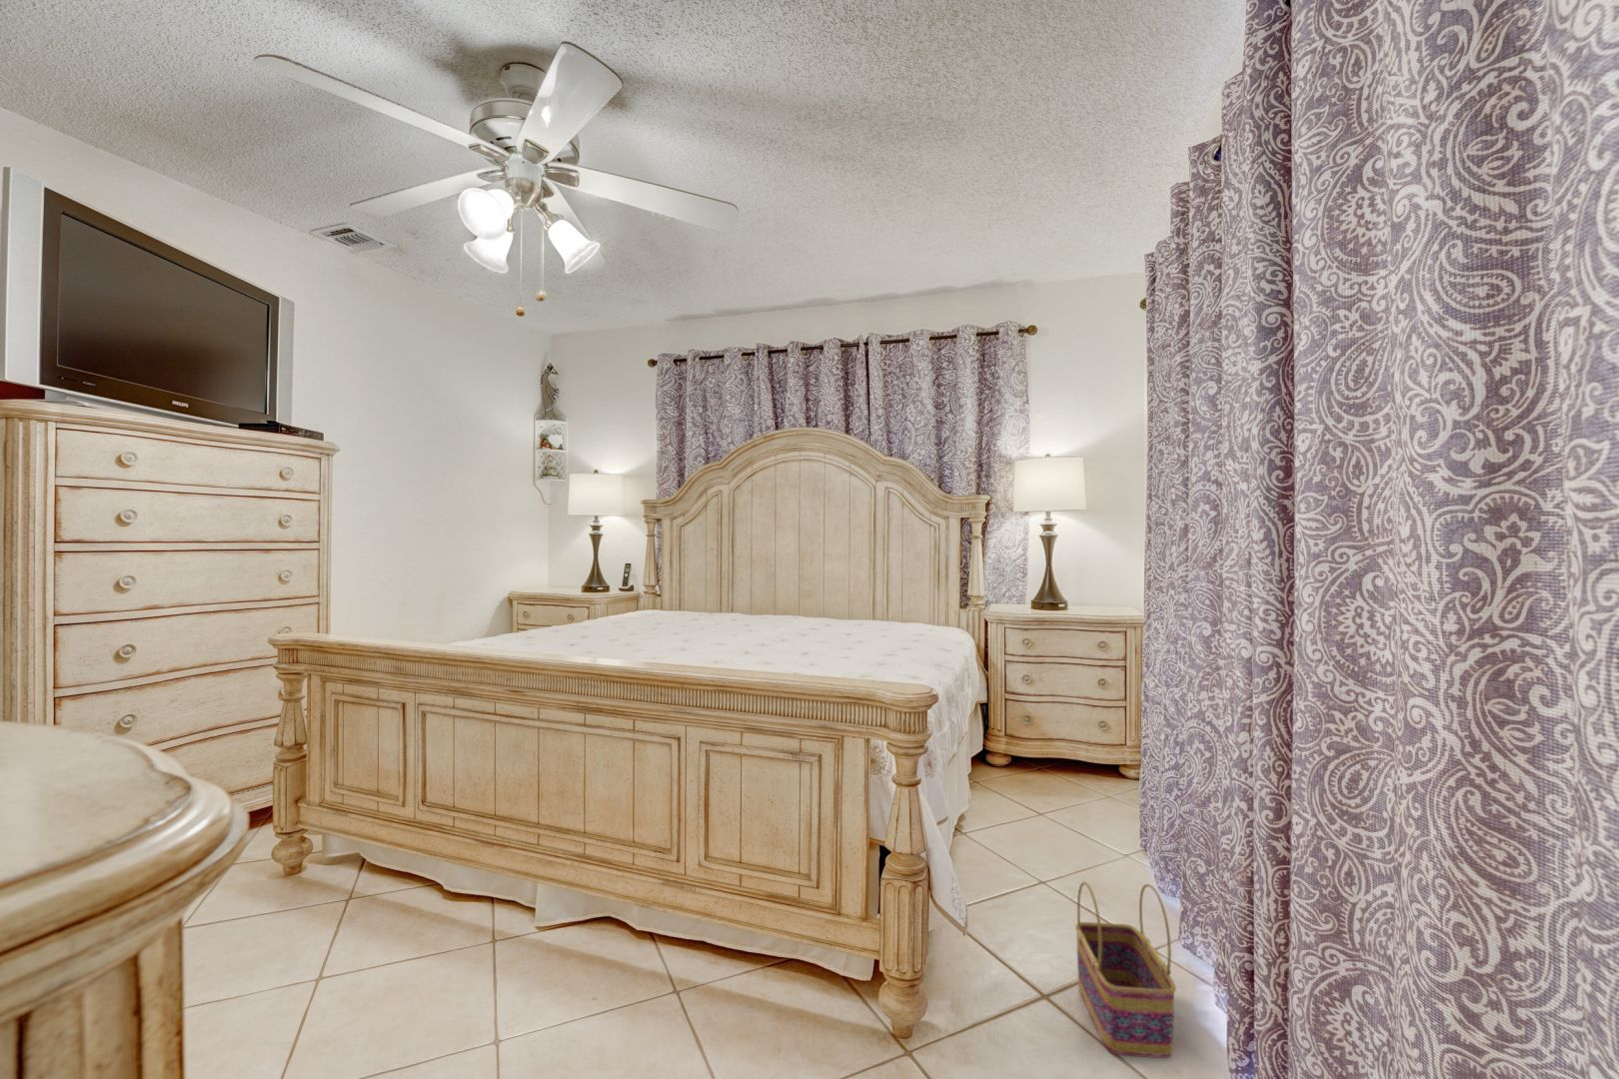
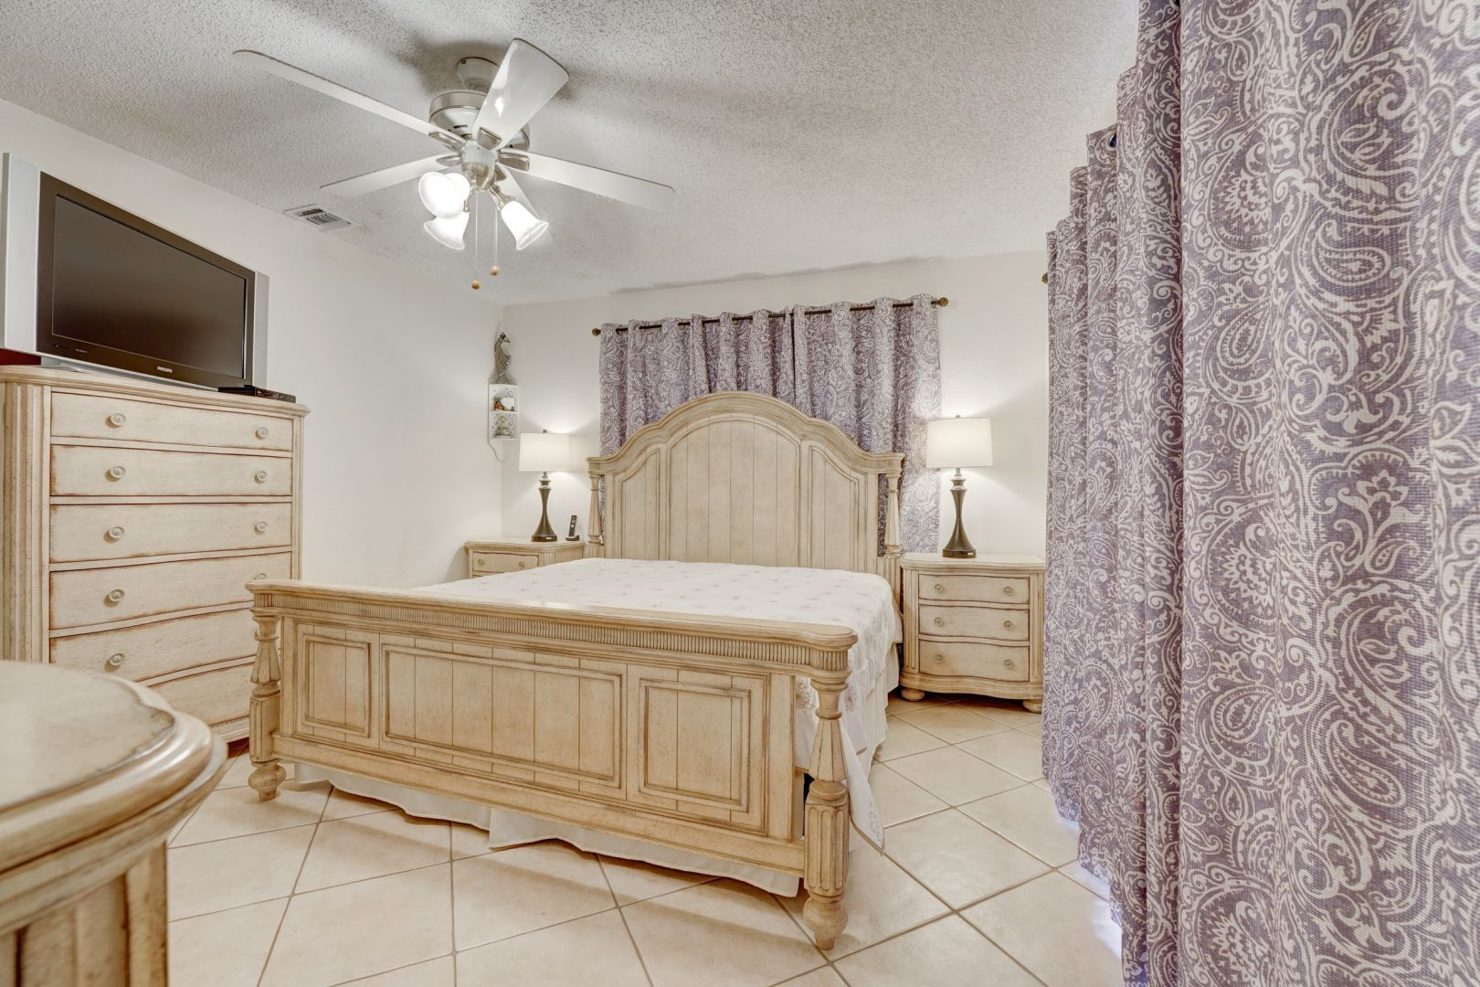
- basket [1075,882,1177,1059]
